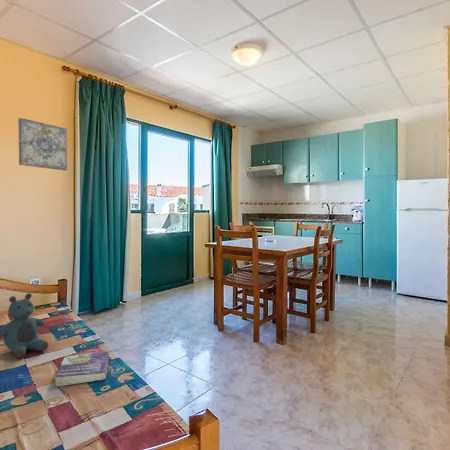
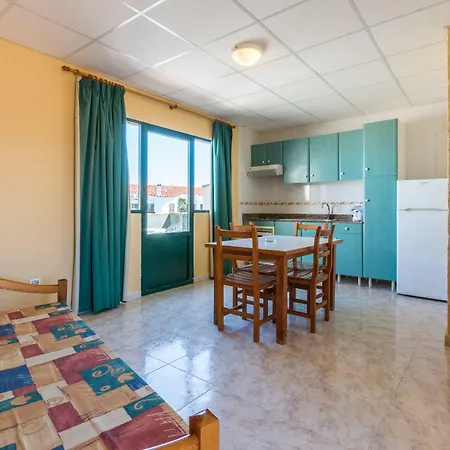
- stuffed animal [0,292,49,359]
- wall art [17,117,68,171]
- book [54,350,110,388]
